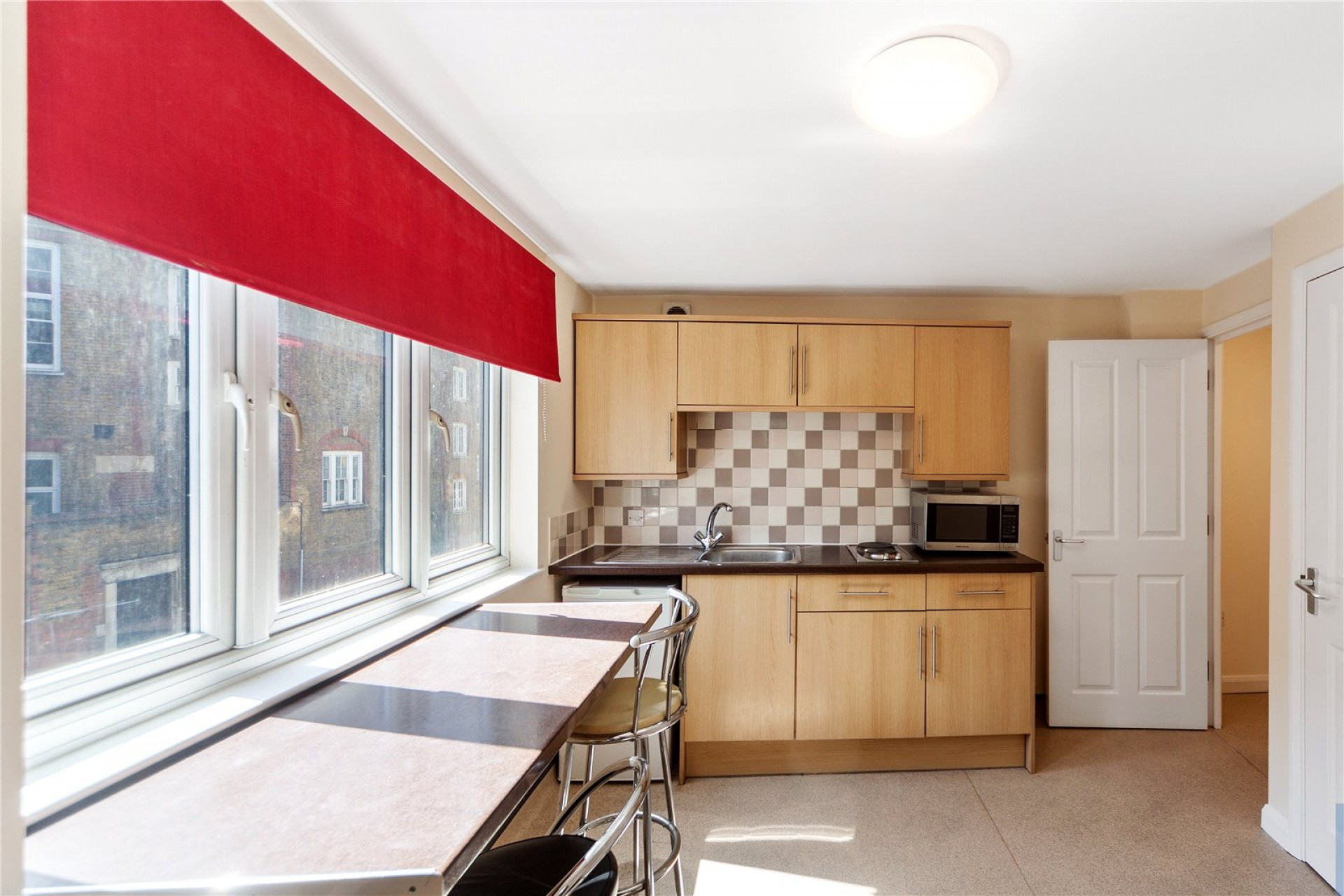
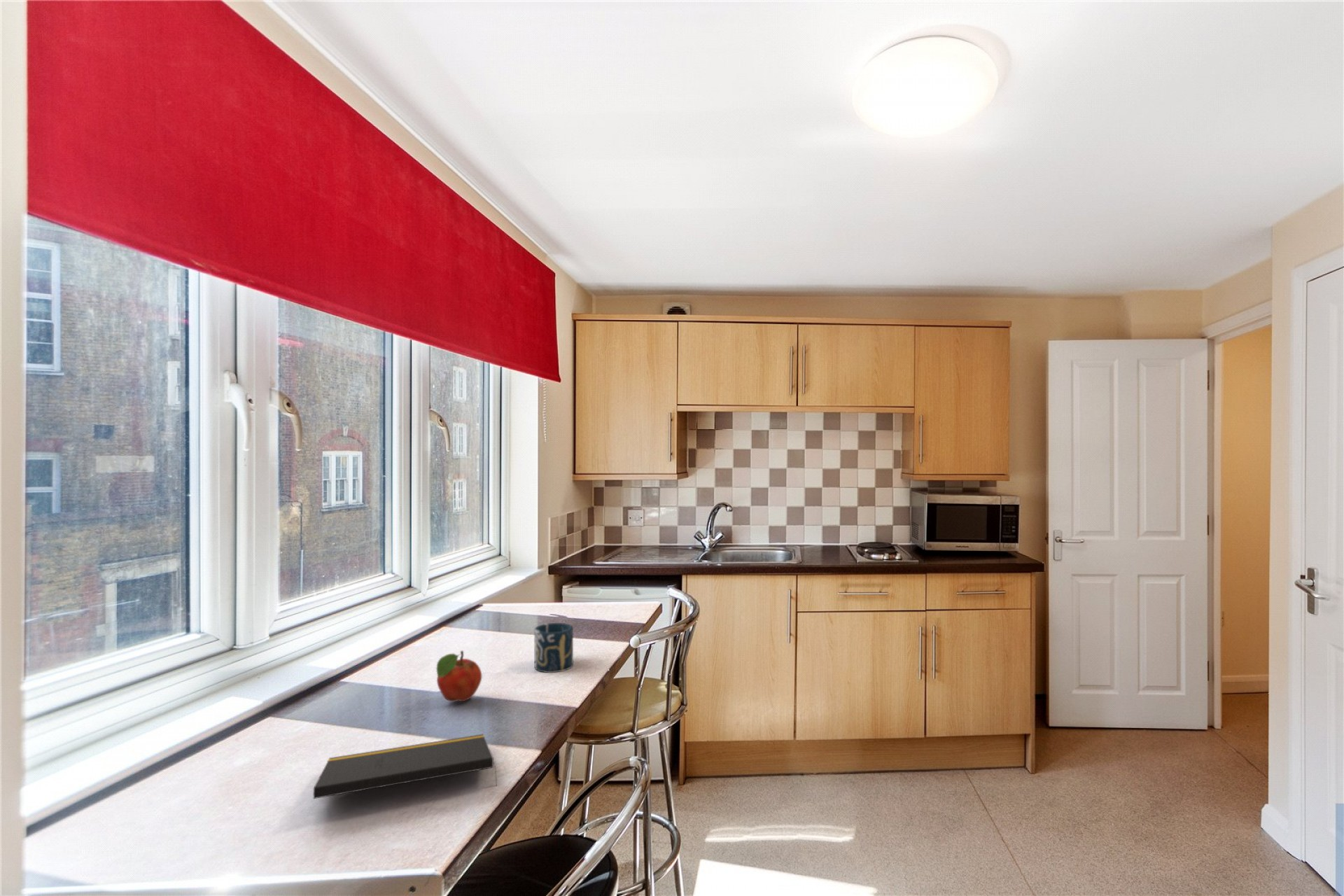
+ fruit [435,650,482,703]
+ notepad [313,734,498,799]
+ cup [533,622,574,673]
